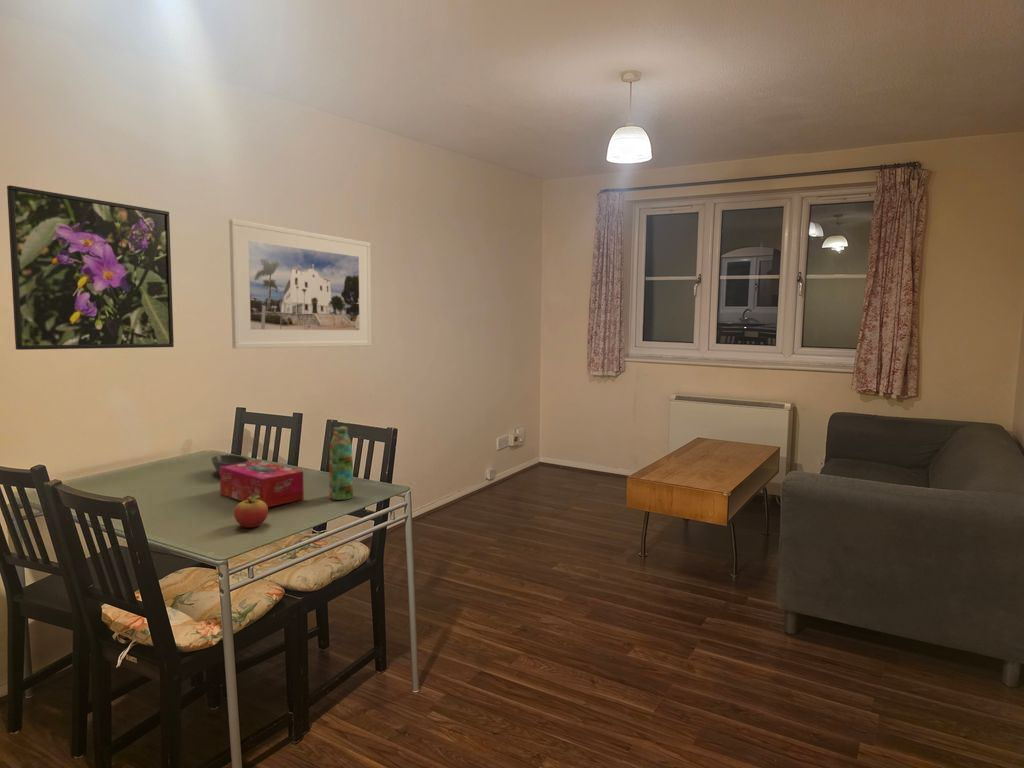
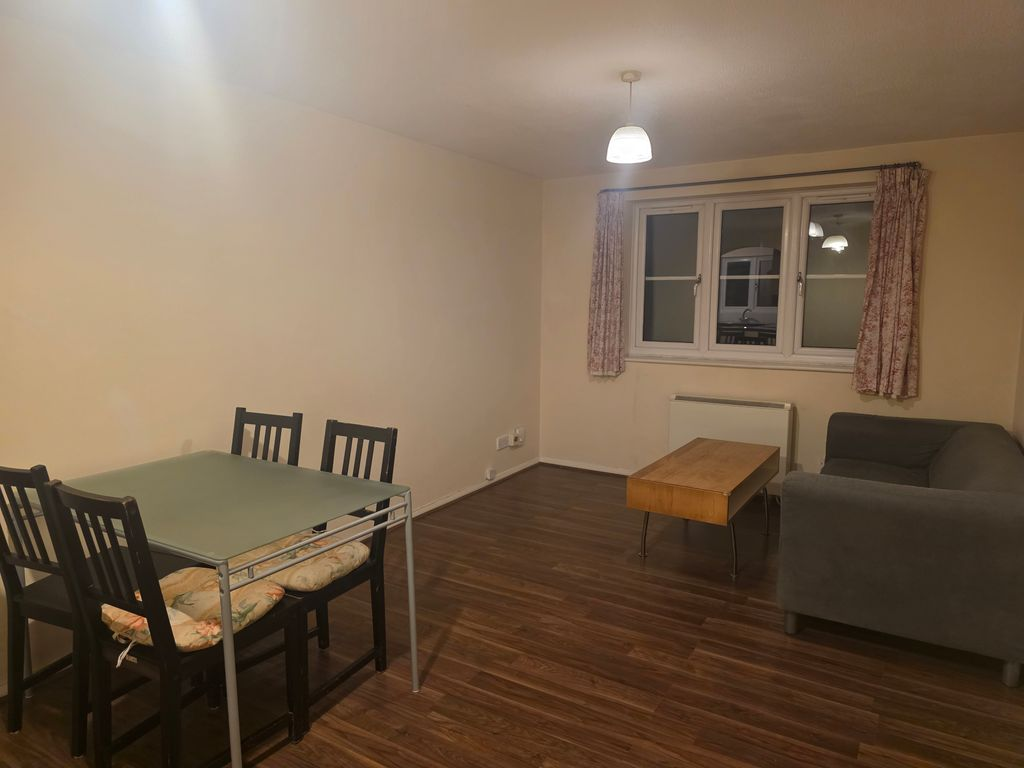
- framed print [228,218,372,349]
- fruit [233,495,269,529]
- water bottle [328,425,354,501]
- tissue box [219,460,305,508]
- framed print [6,184,175,351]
- bowl [210,454,250,476]
